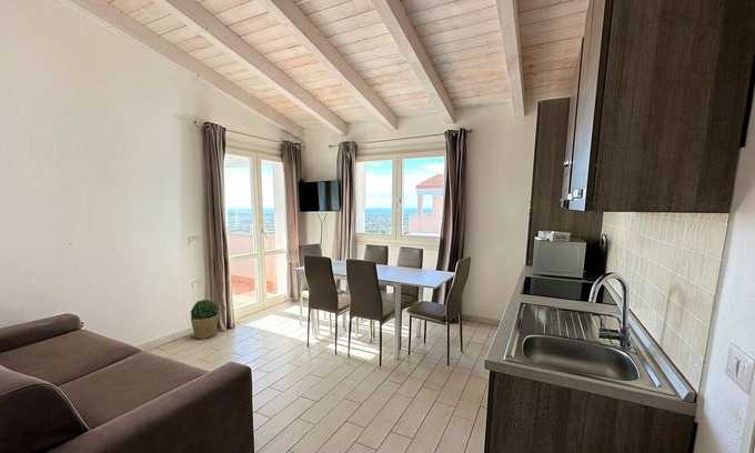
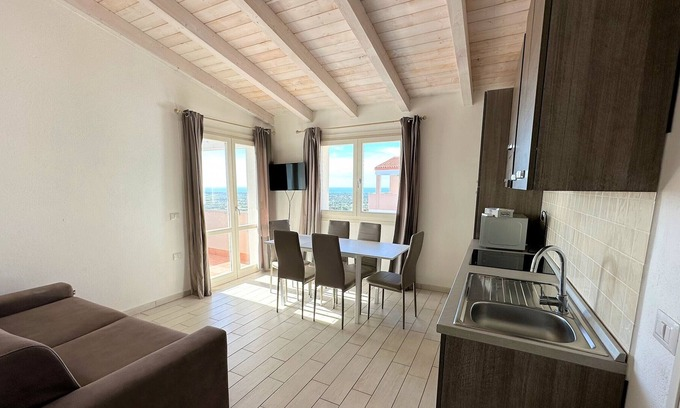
- potted plant [189,299,220,340]
